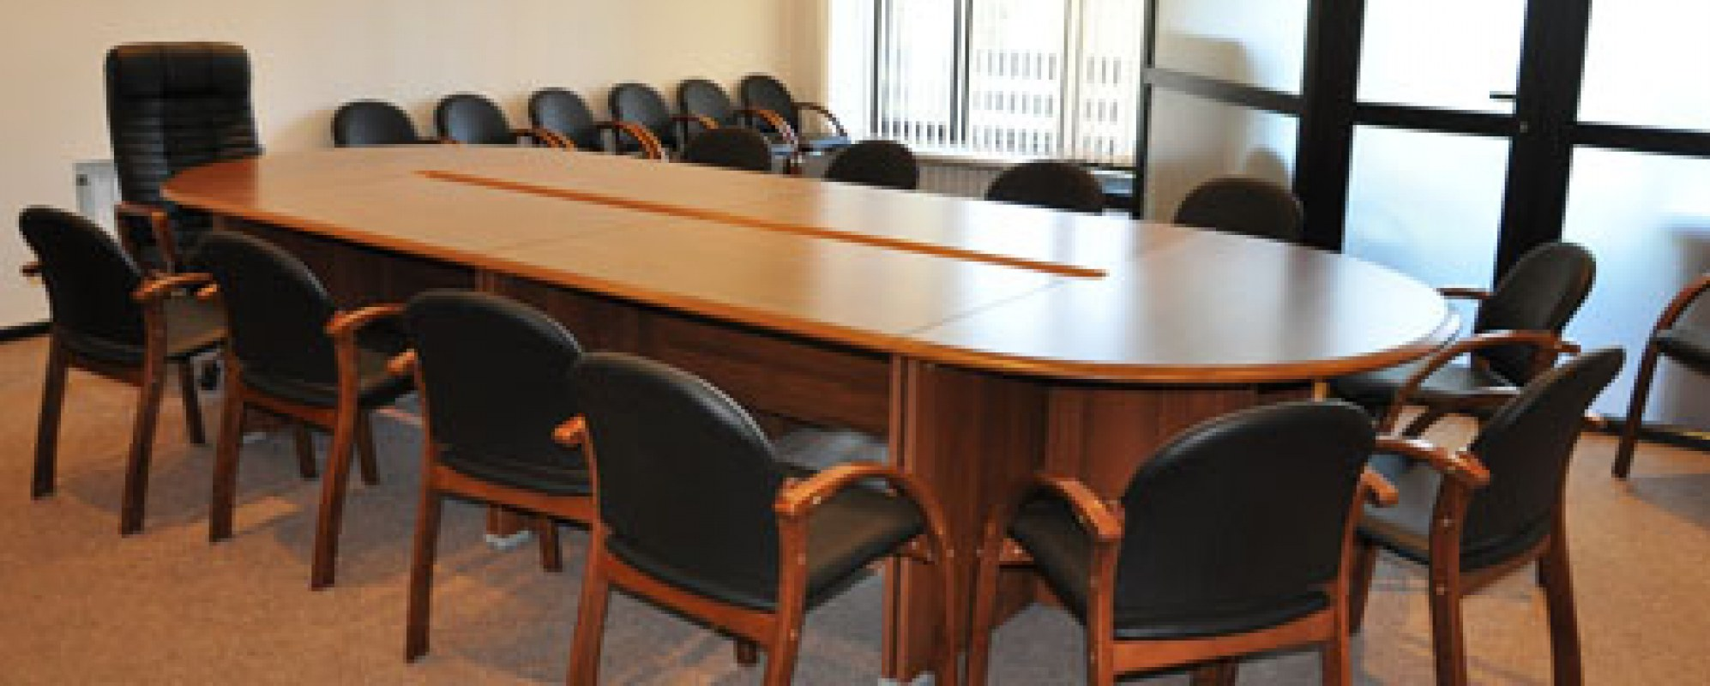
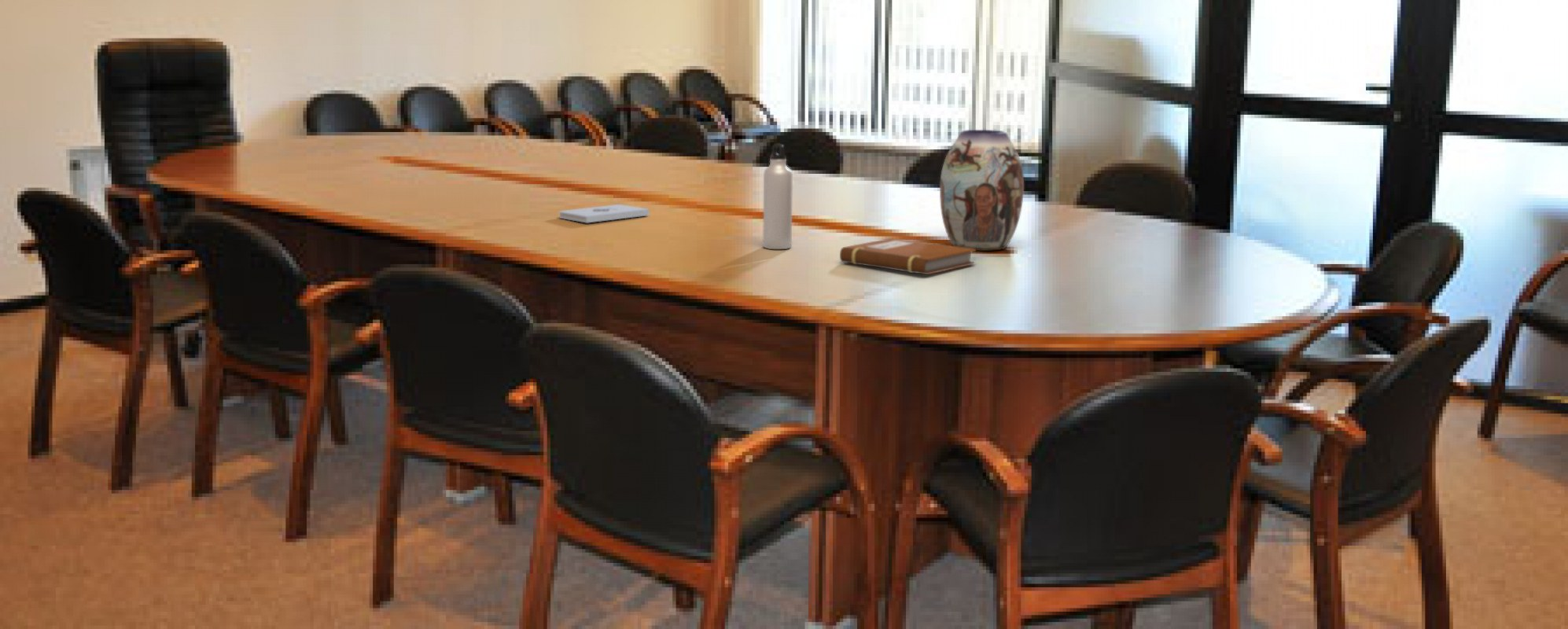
+ vase [939,129,1025,252]
+ notepad [558,204,650,223]
+ water bottle [762,143,793,250]
+ notebook [839,237,977,275]
